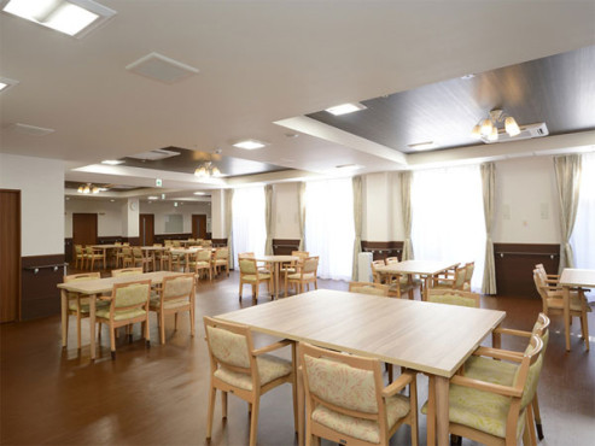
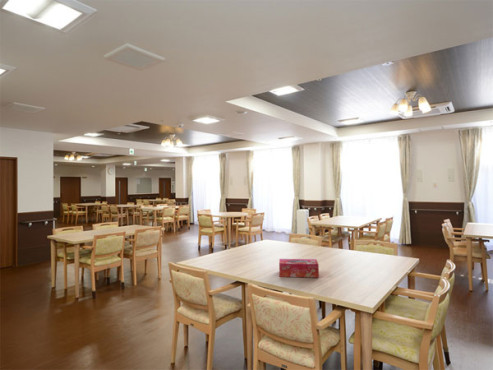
+ tissue box [278,258,320,279]
